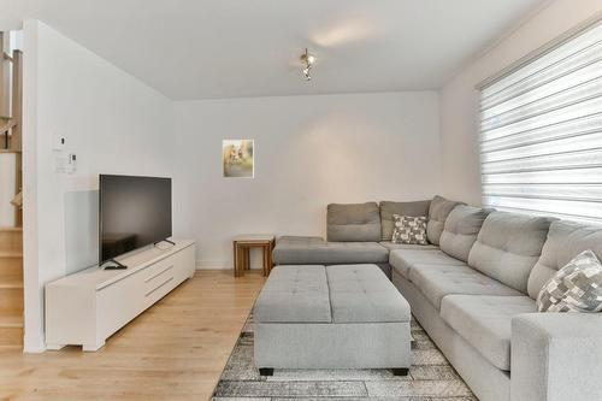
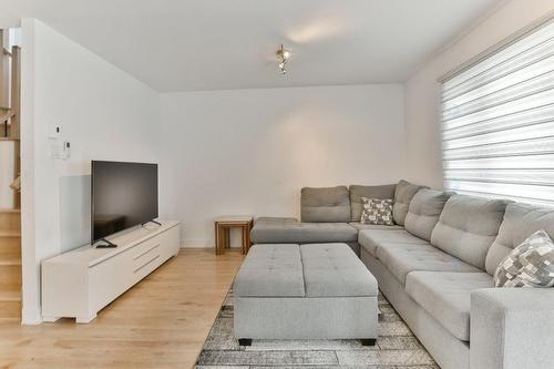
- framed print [222,138,255,179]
